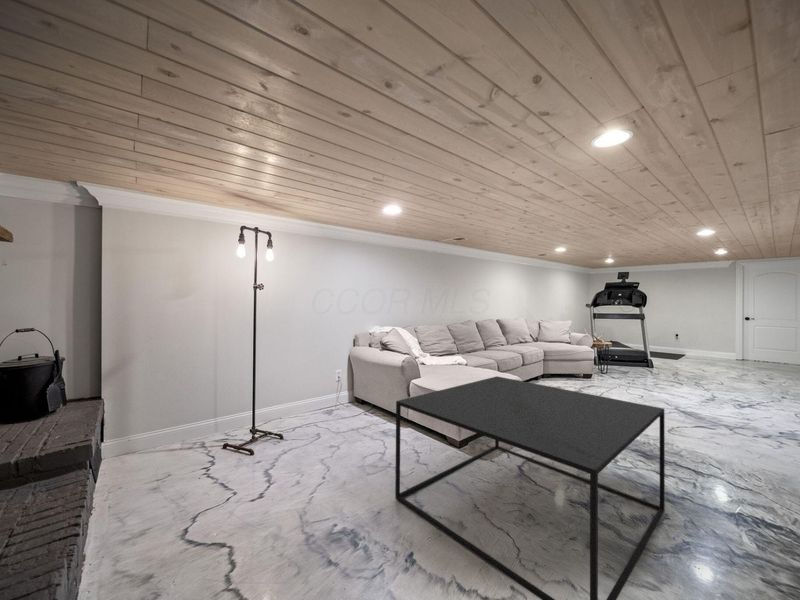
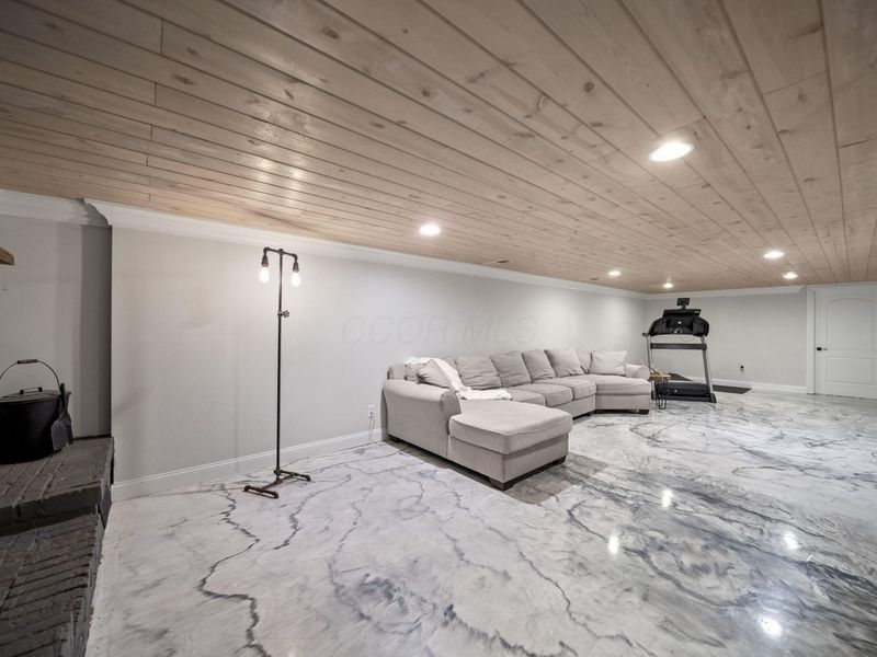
- coffee table [394,375,666,600]
